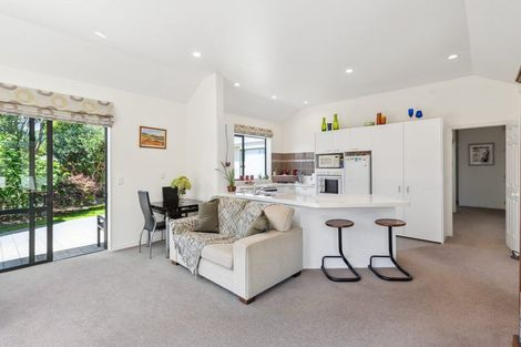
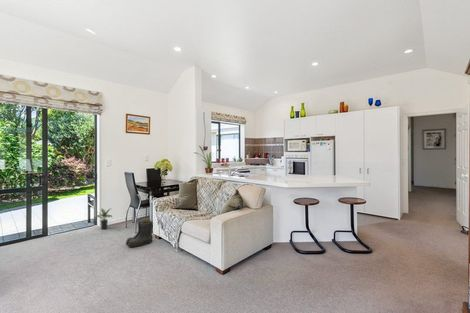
+ boots [125,219,154,248]
+ potted plant [94,207,113,230]
